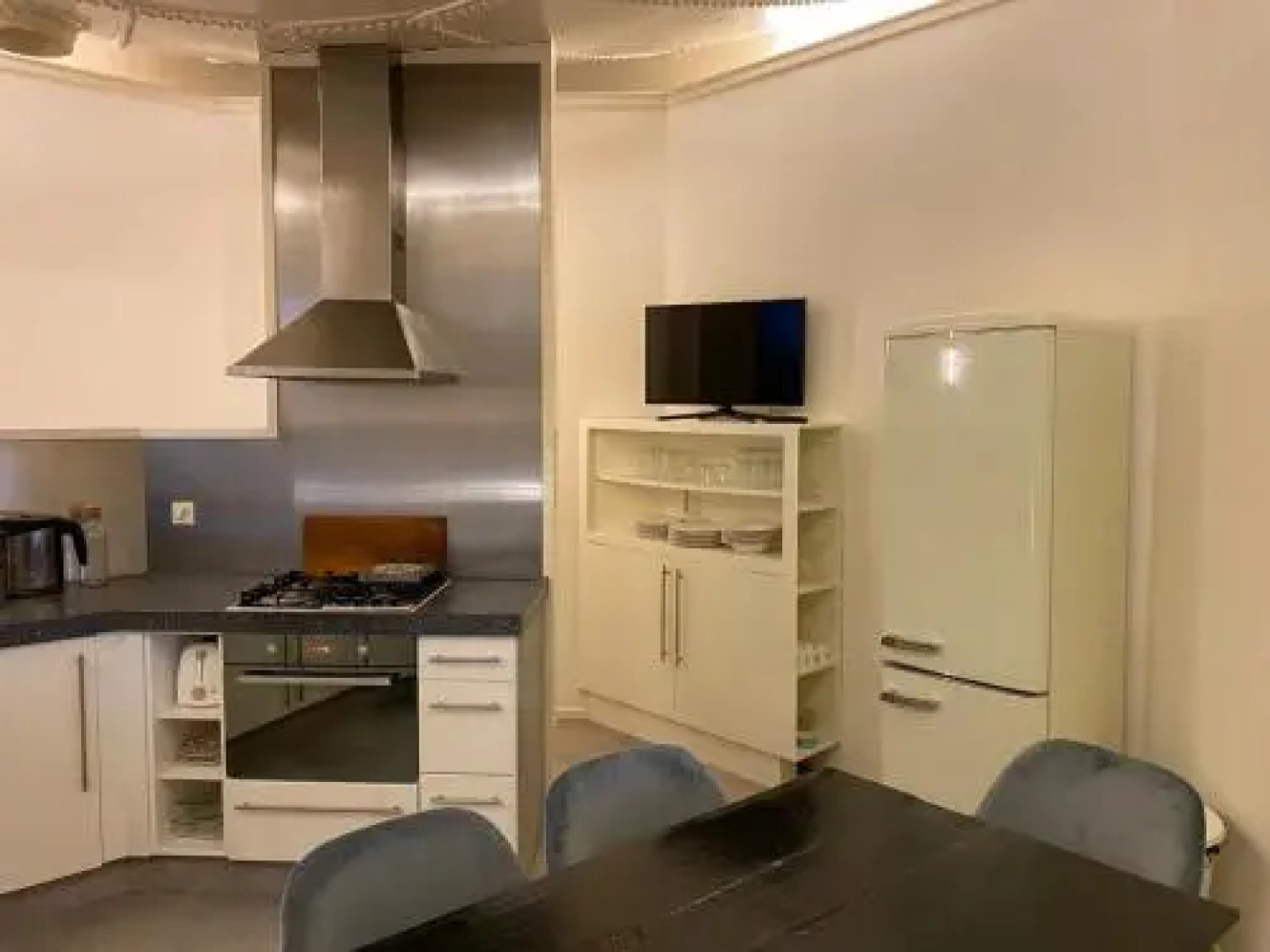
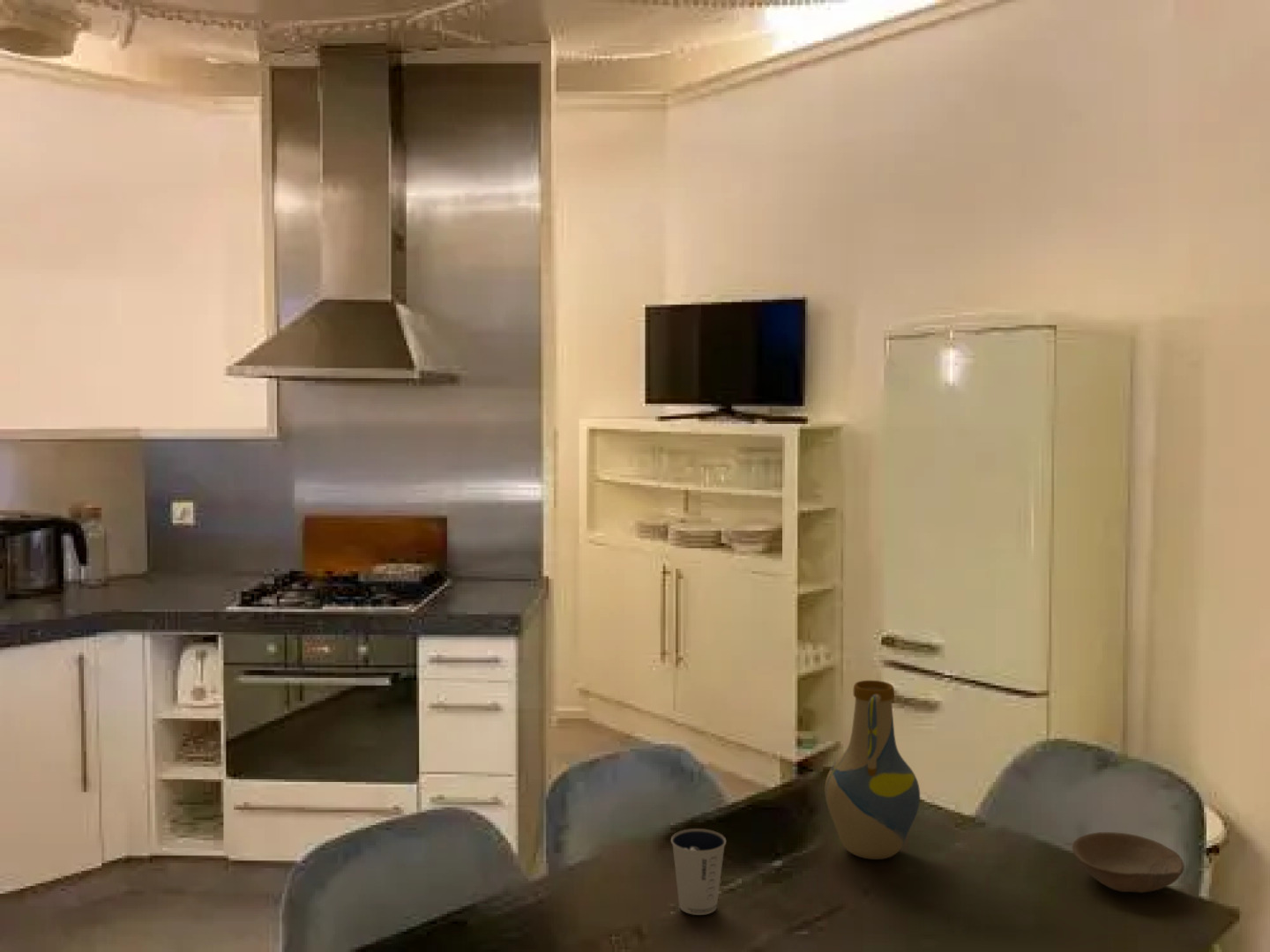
+ vase [824,680,921,860]
+ bowl [1071,831,1184,894]
+ dixie cup [670,828,727,916]
